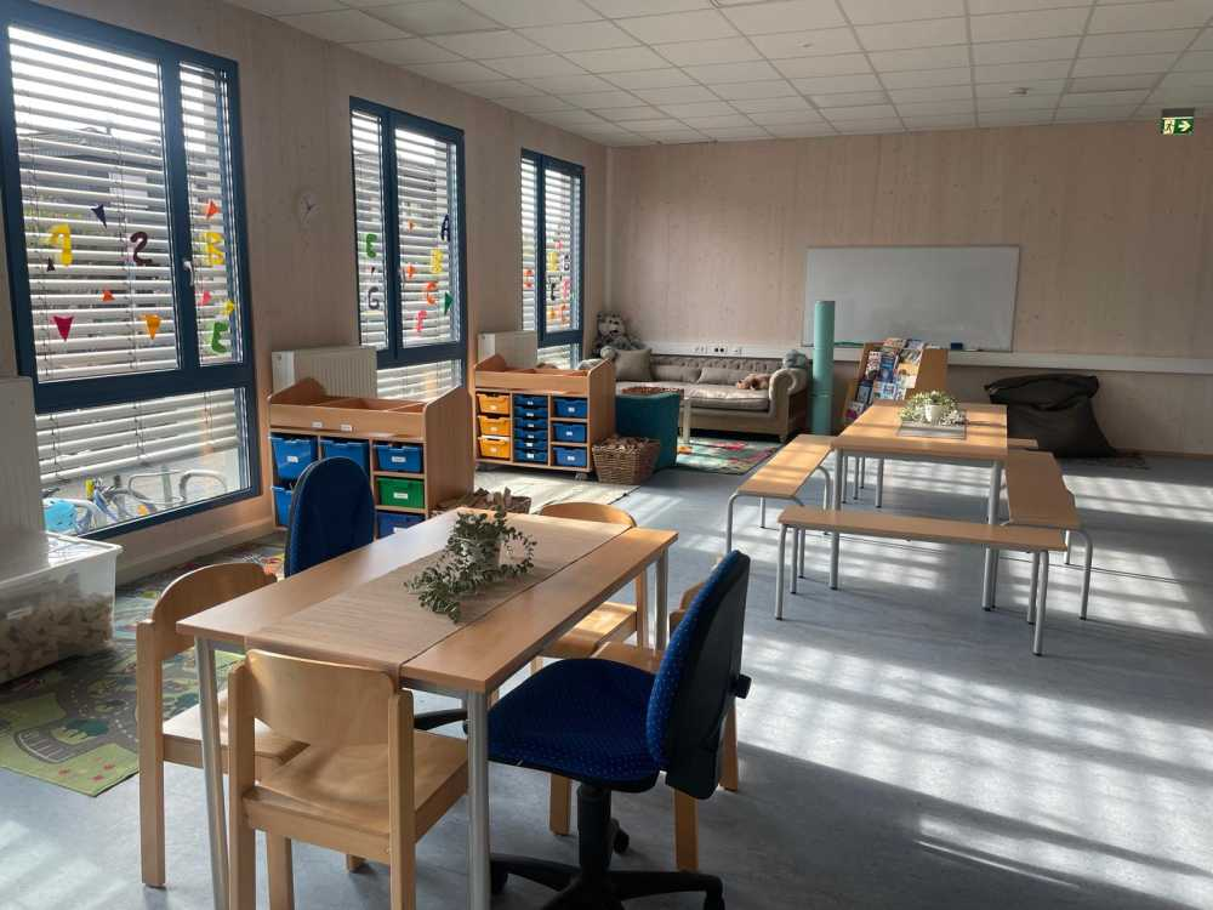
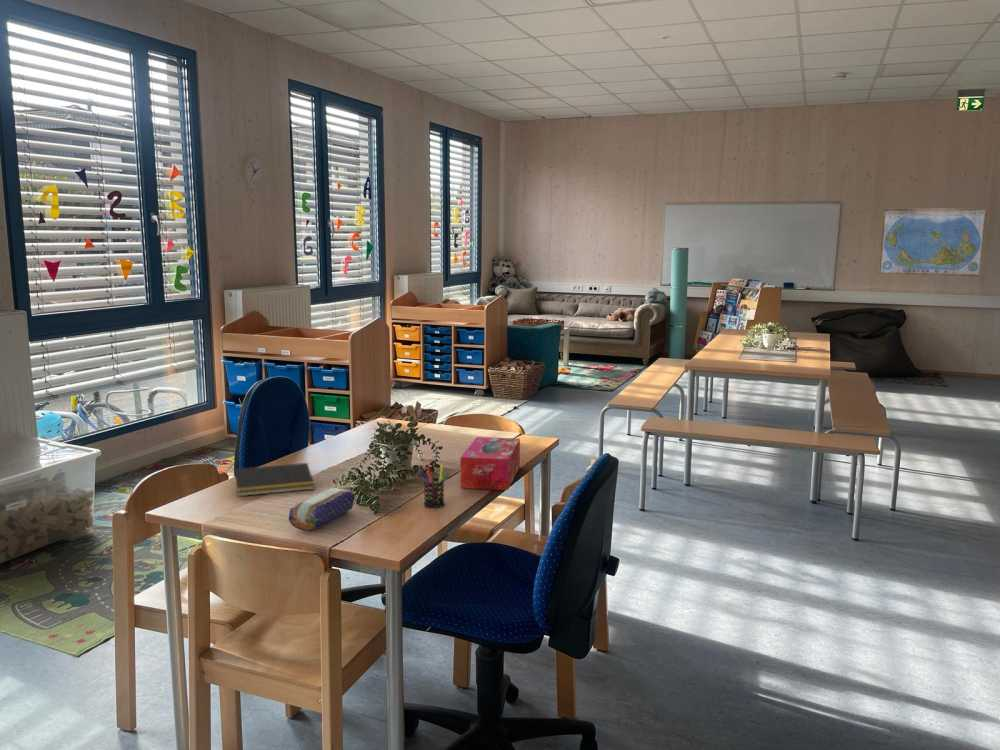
+ world map [878,208,988,277]
+ notepad [232,462,316,497]
+ pencil case [288,487,355,532]
+ pen holder [418,464,448,508]
+ tissue box [459,436,521,491]
